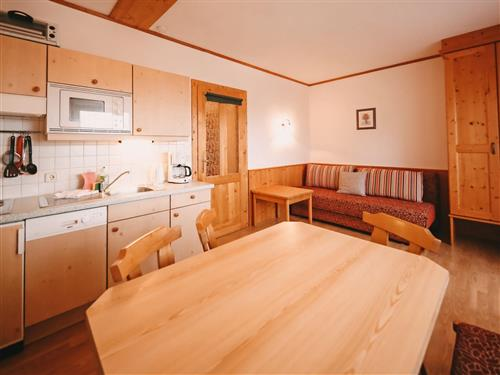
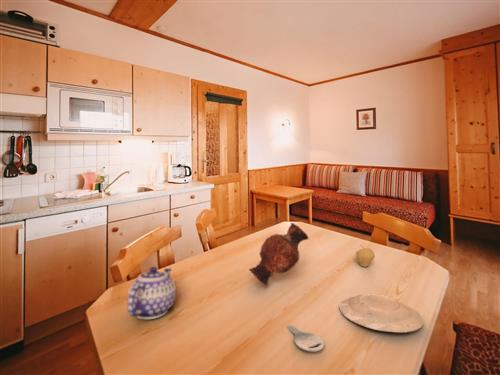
+ vase [248,222,310,288]
+ teapot [126,266,177,320]
+ plate [338,293,425,334]
+ fruit [355,244,376,268]
+ key [285,325,325,353]
